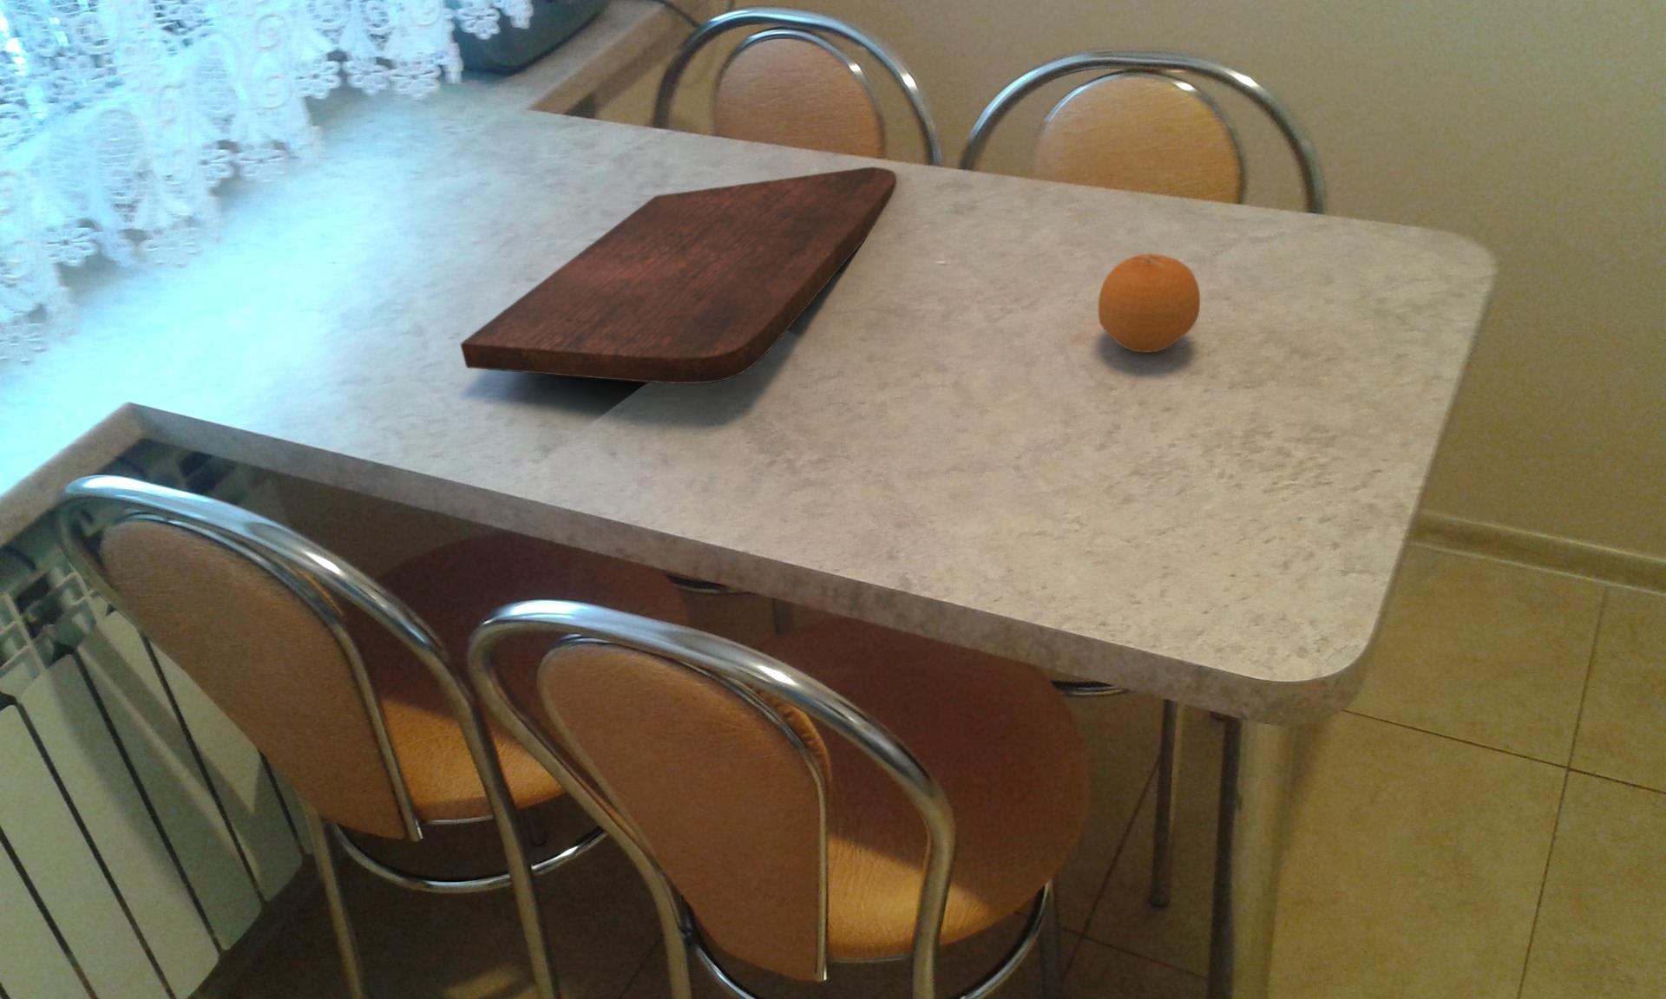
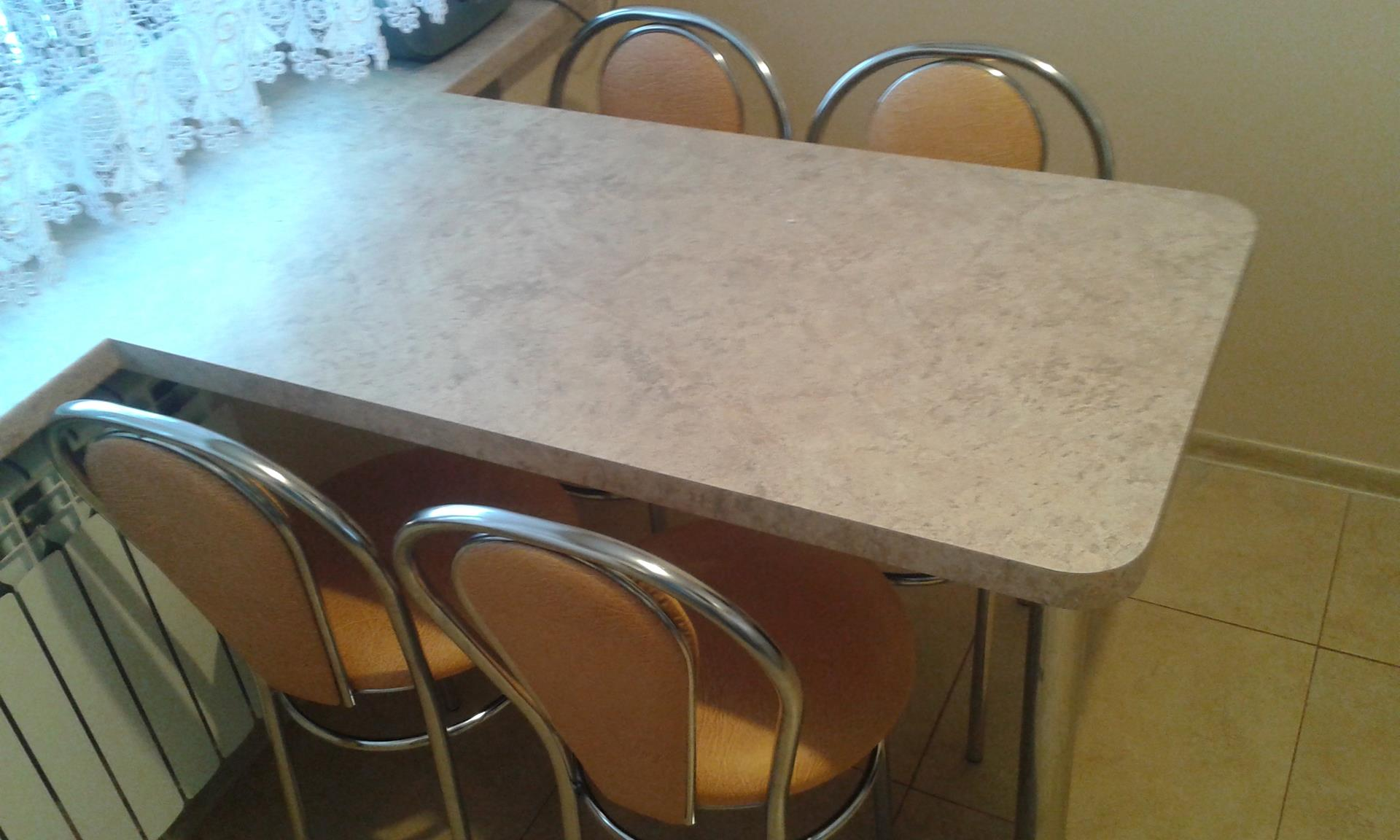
- fruit [1097,253,1201,354]
- cutting board [459,165,897,385]
